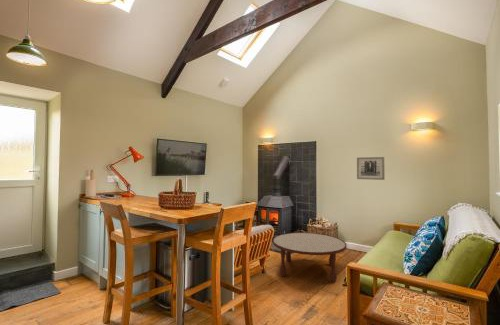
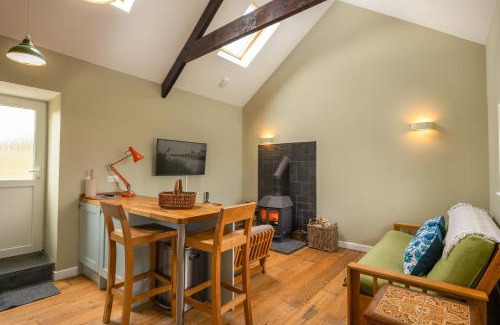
- wall art [356,156,386,181]
- coffee table [272,232,347,283]
